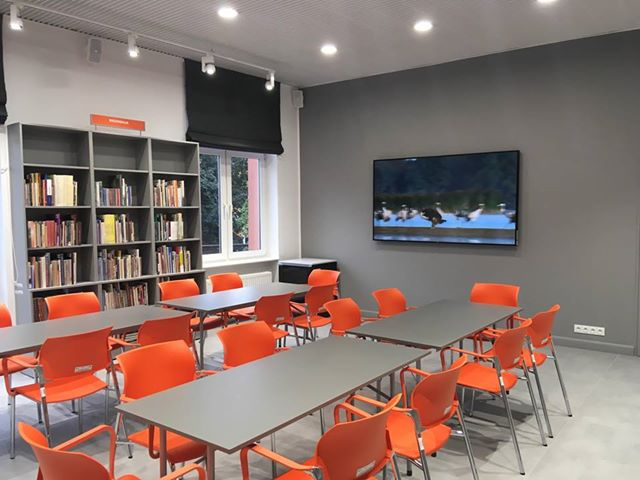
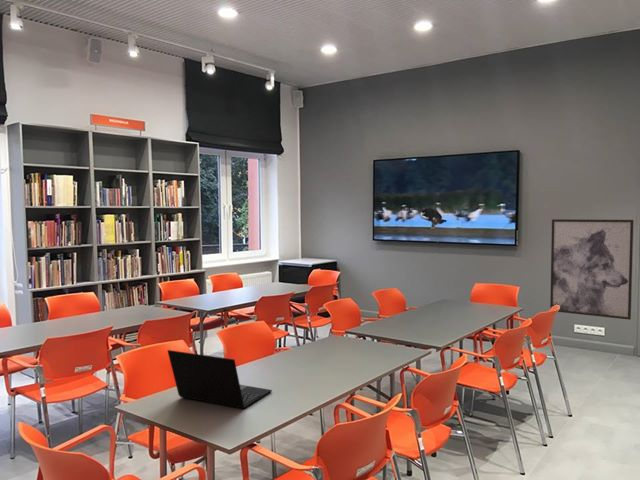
+ wall art [549,218,635,321]
+ laptop [167,349,273,410]
